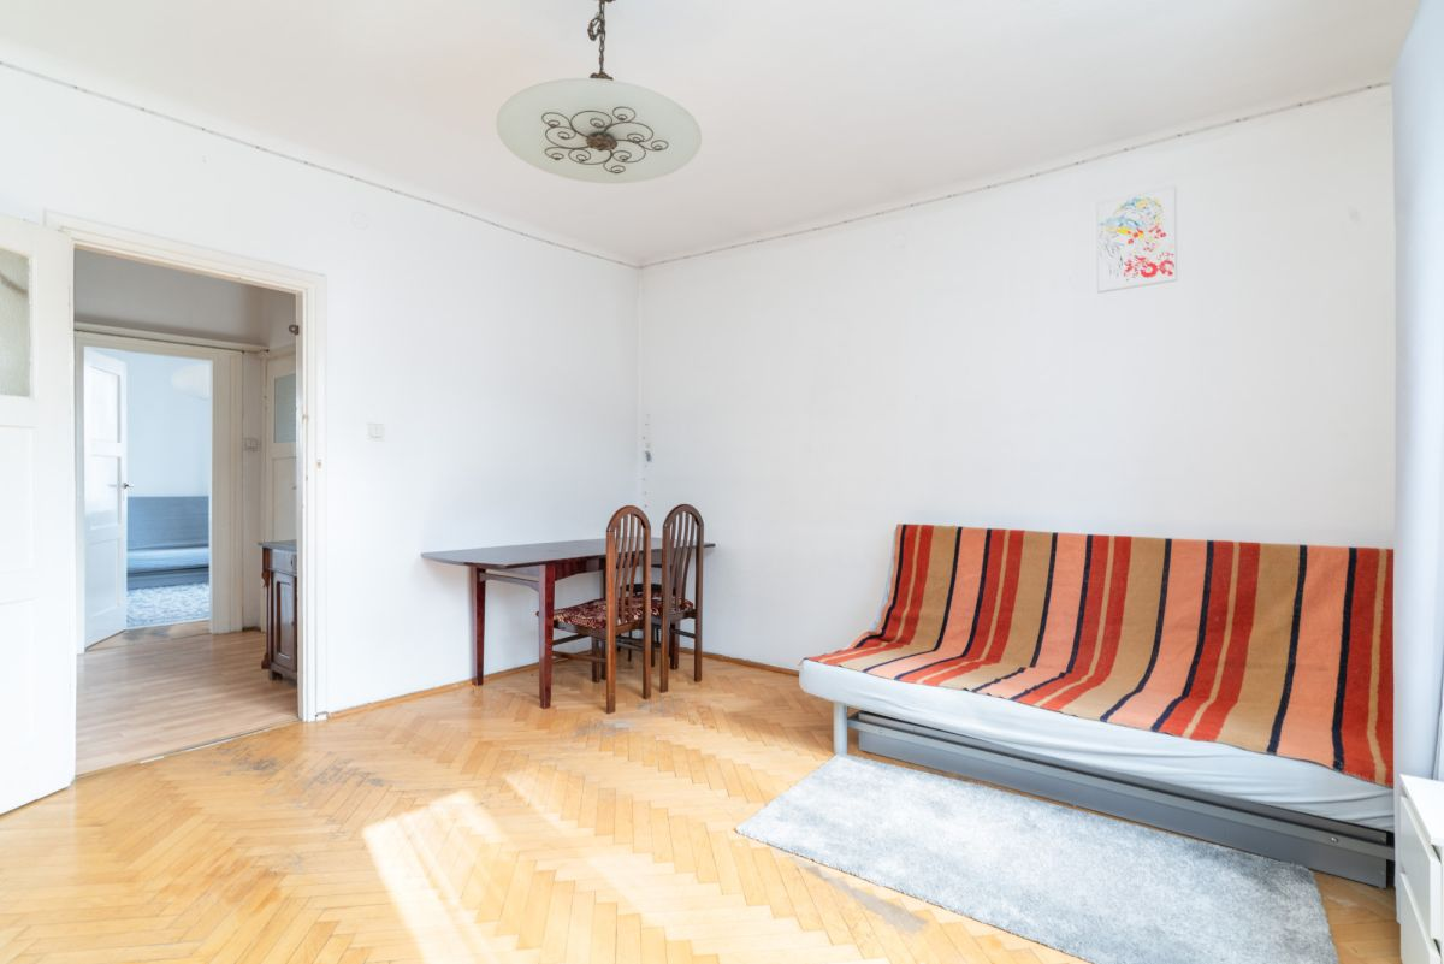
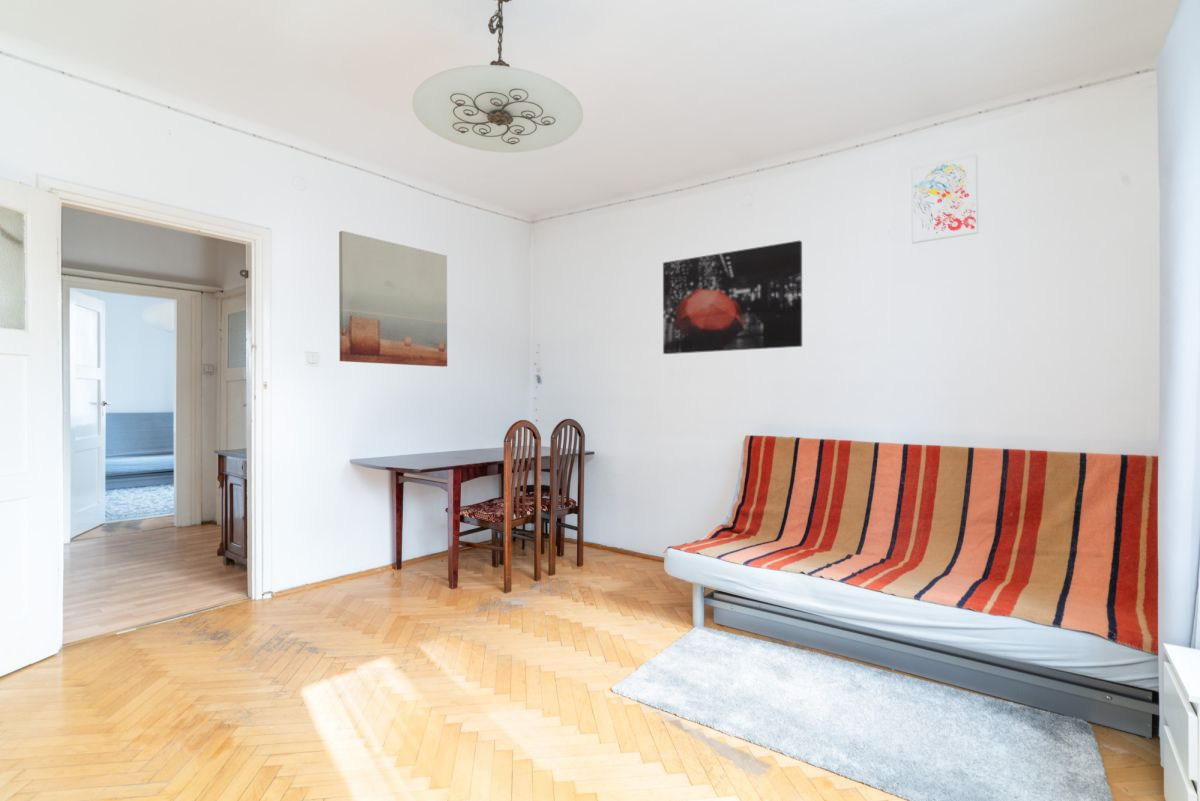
+ wall art [662,240,803,355]
+ wall art [338,230,448,368]
